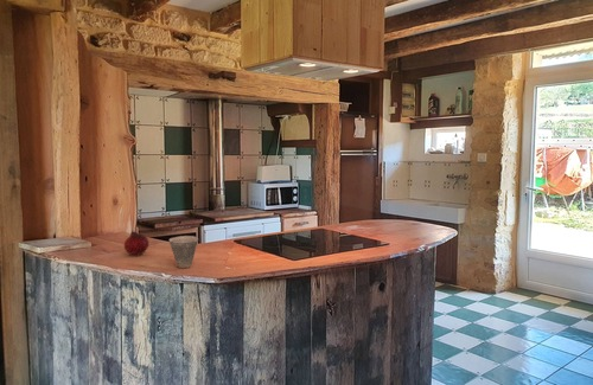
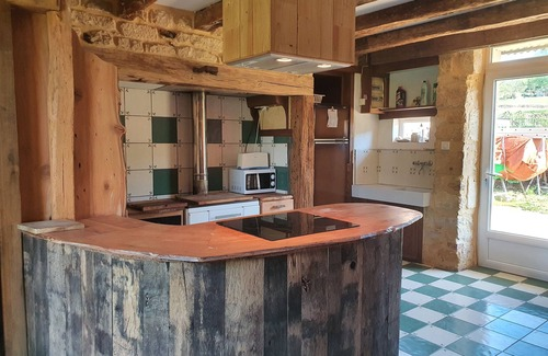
- cup [168,235,199,269]
- fruit [123,230,149,256]
